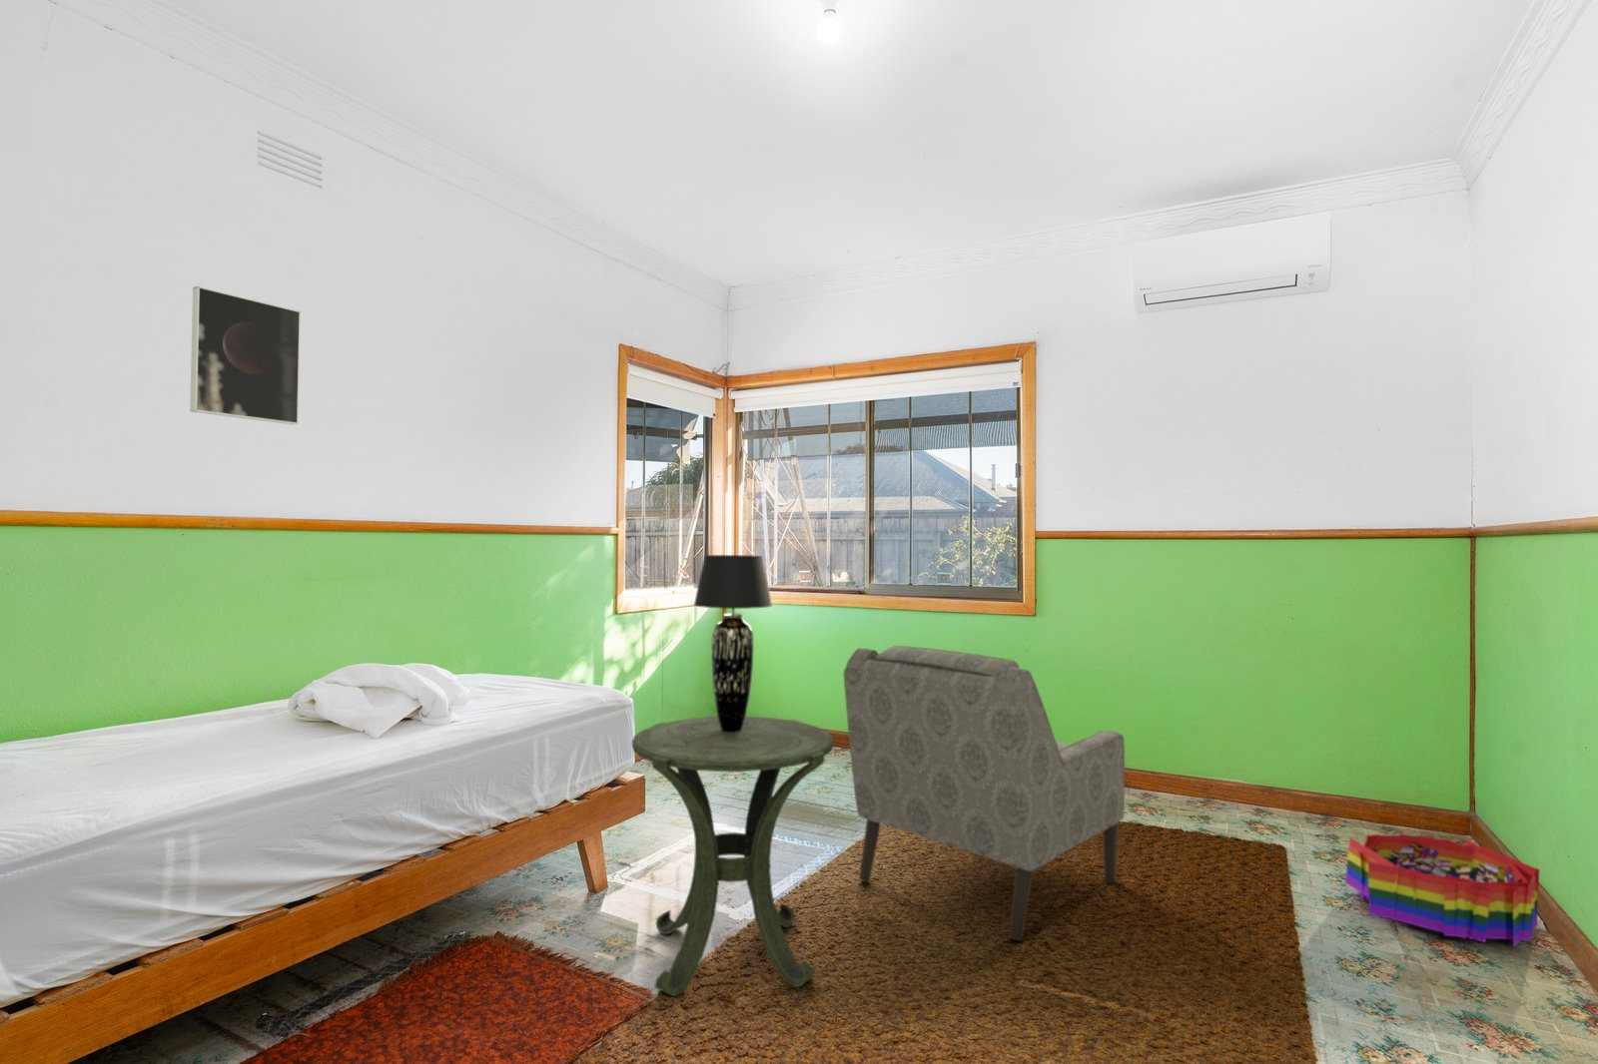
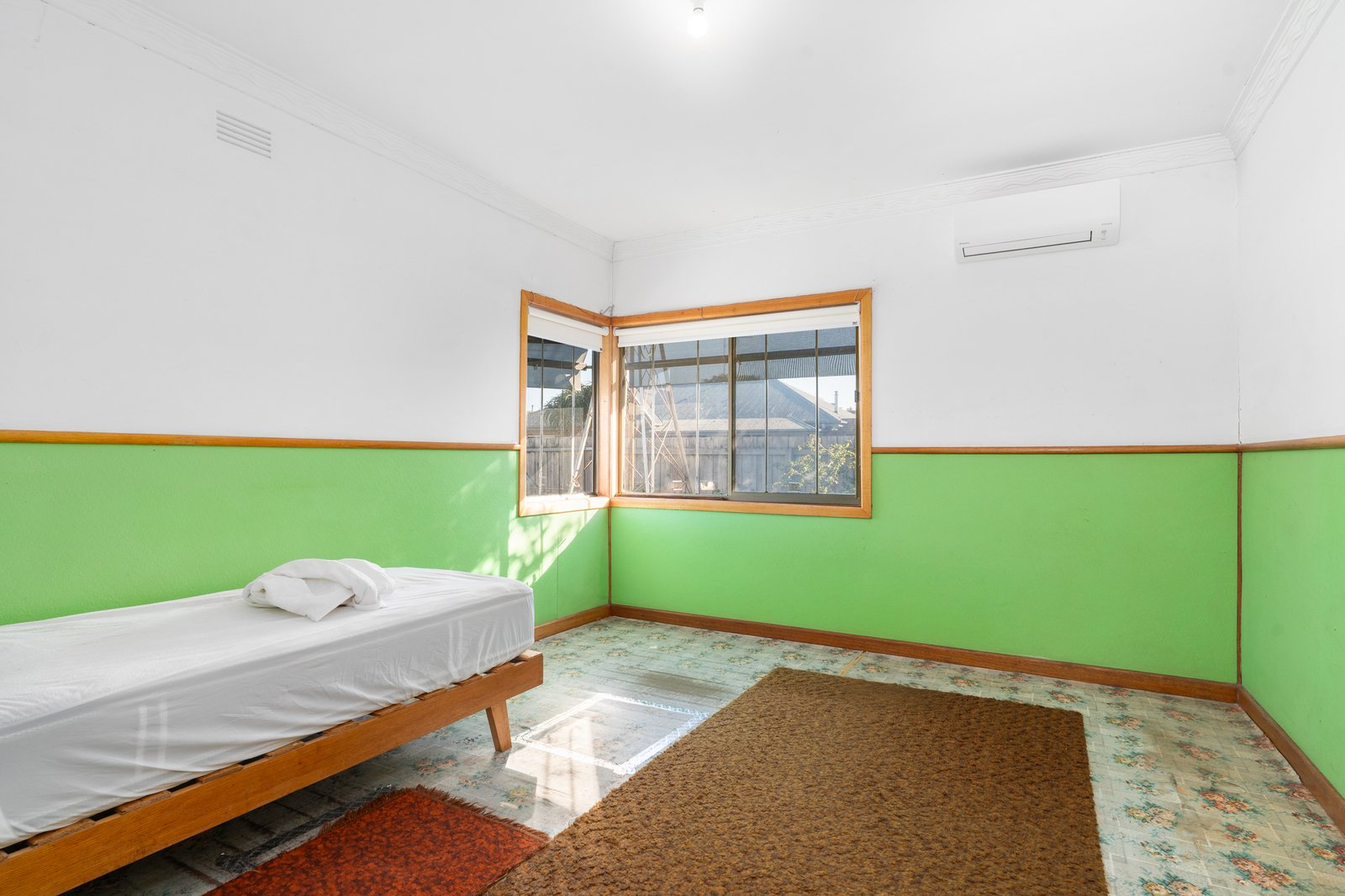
- chair [842,645,1125,942]
- storage bin [1344,832,1541,948]
- table lamp [693,553,773,732]
- side table [631,716,835,998]
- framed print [189,285,302,425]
